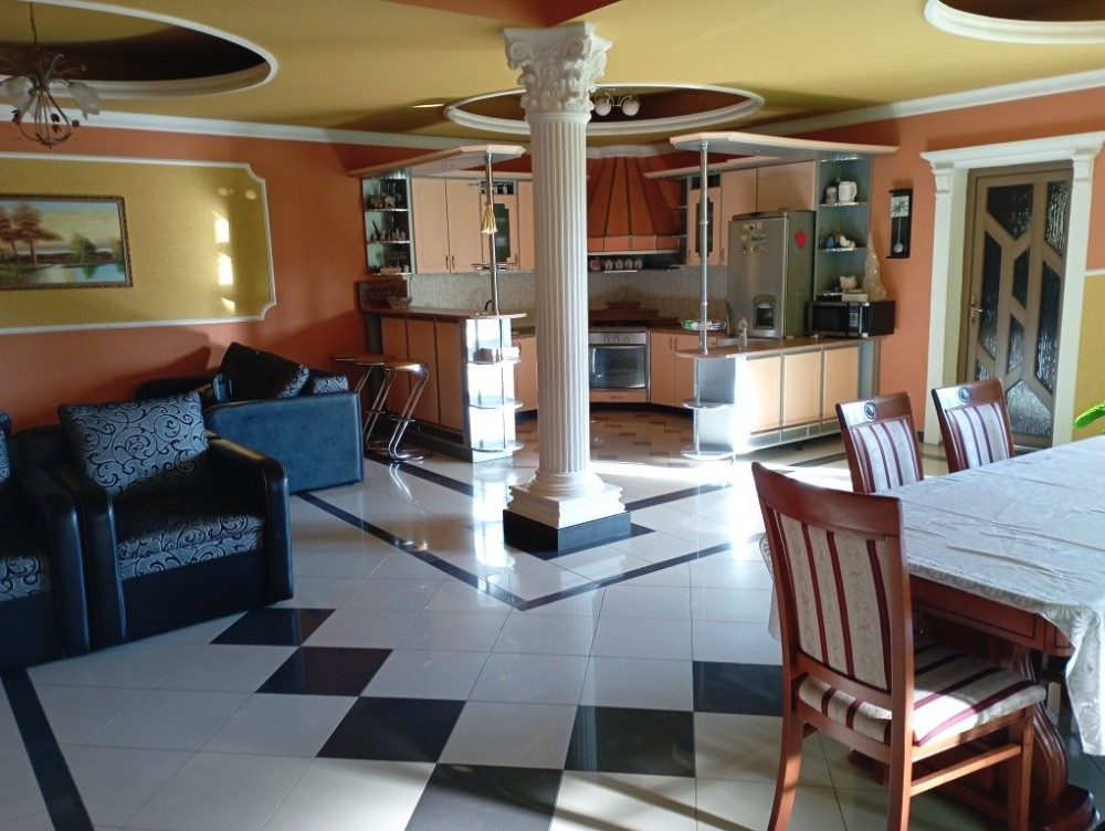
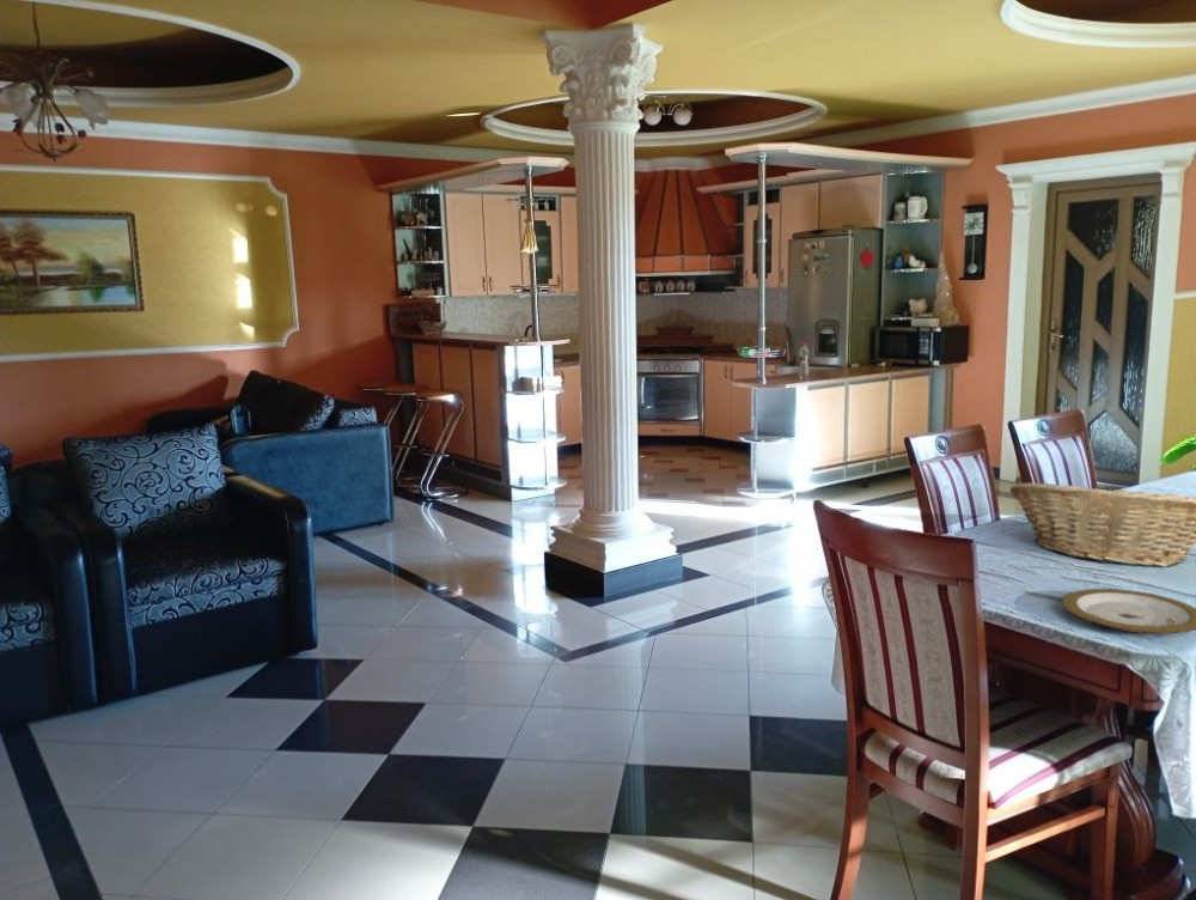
+ fruit basket [1008,480,1196,568]
+ plate [1061,588,1196,634]
